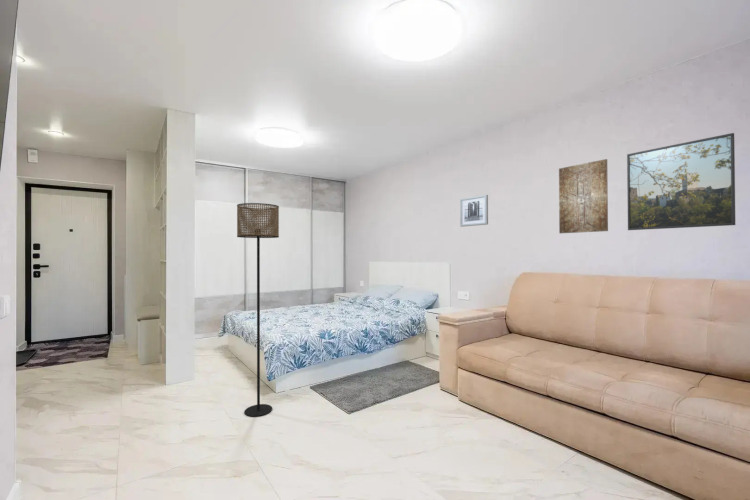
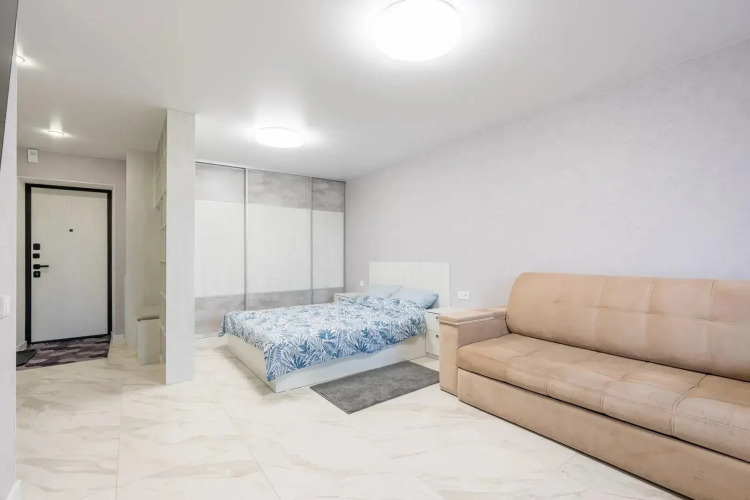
- floor lamp [236,202,280,418]
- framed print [626,132,736,231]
- wall art [558,158,609,234]
- wall art [459,194,489,228]
